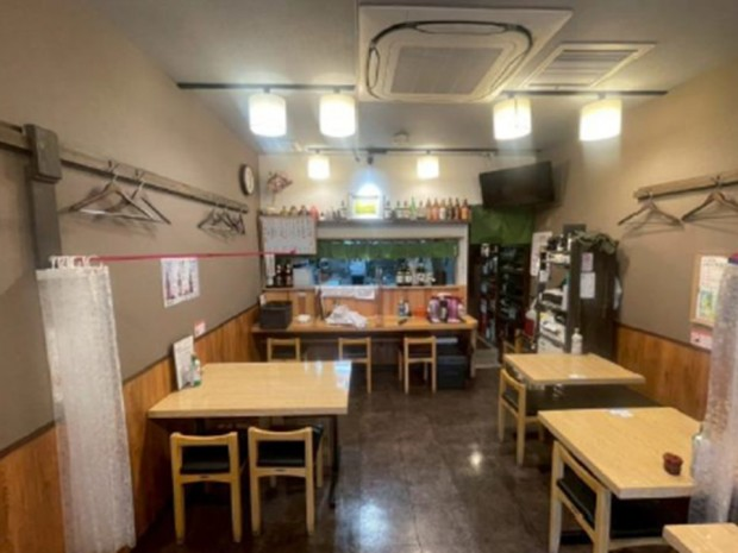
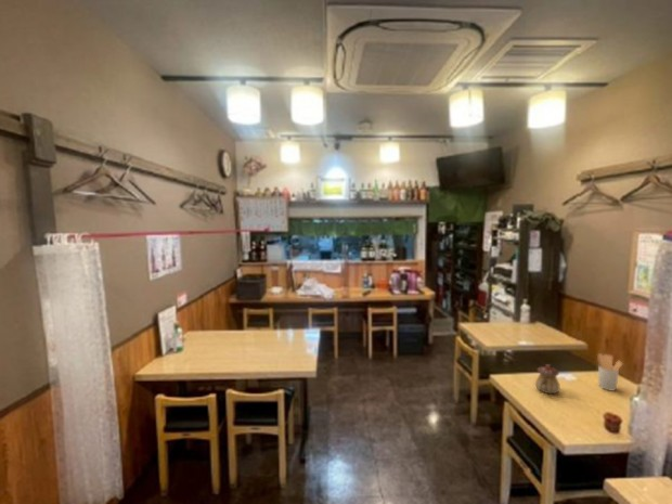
+ utensil holder [596,352,624,392]
+ teapot [534,363,561,395]
